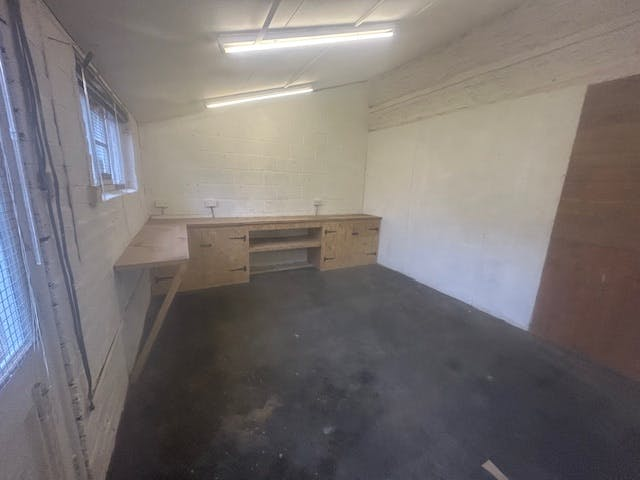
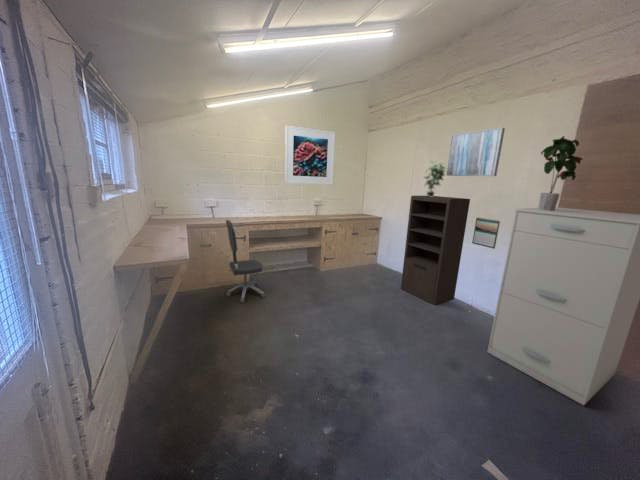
+ potted plant [538,135,584,211]
+ potted plant [422,160,447,197]
+ filing cabinet [486,206,640,406]
+ calendar [471,216,501,250]
+ office chair [225,218,266,304]
+ shelving unit [400,195,471,306]
+ wall art [445,127,506,177]
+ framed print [284,125,336,186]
